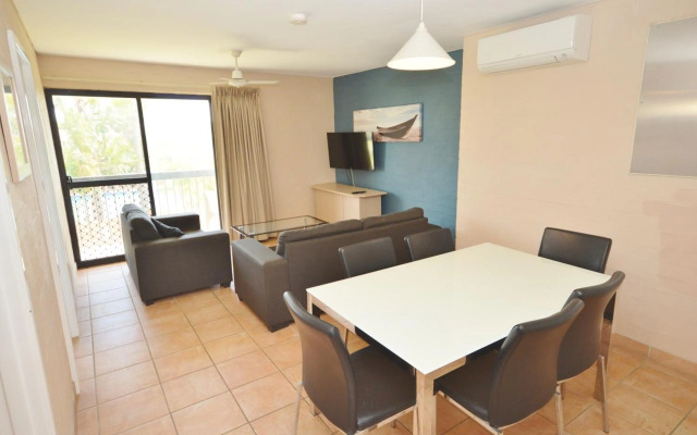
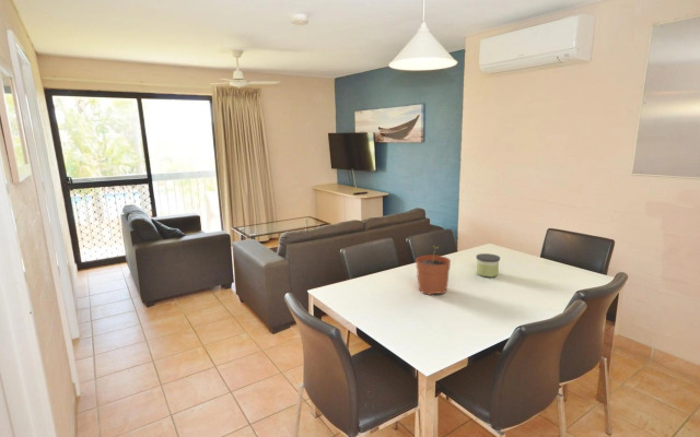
+ plant pot [415,245,452,296]
+ candle [475,252,501,277]
